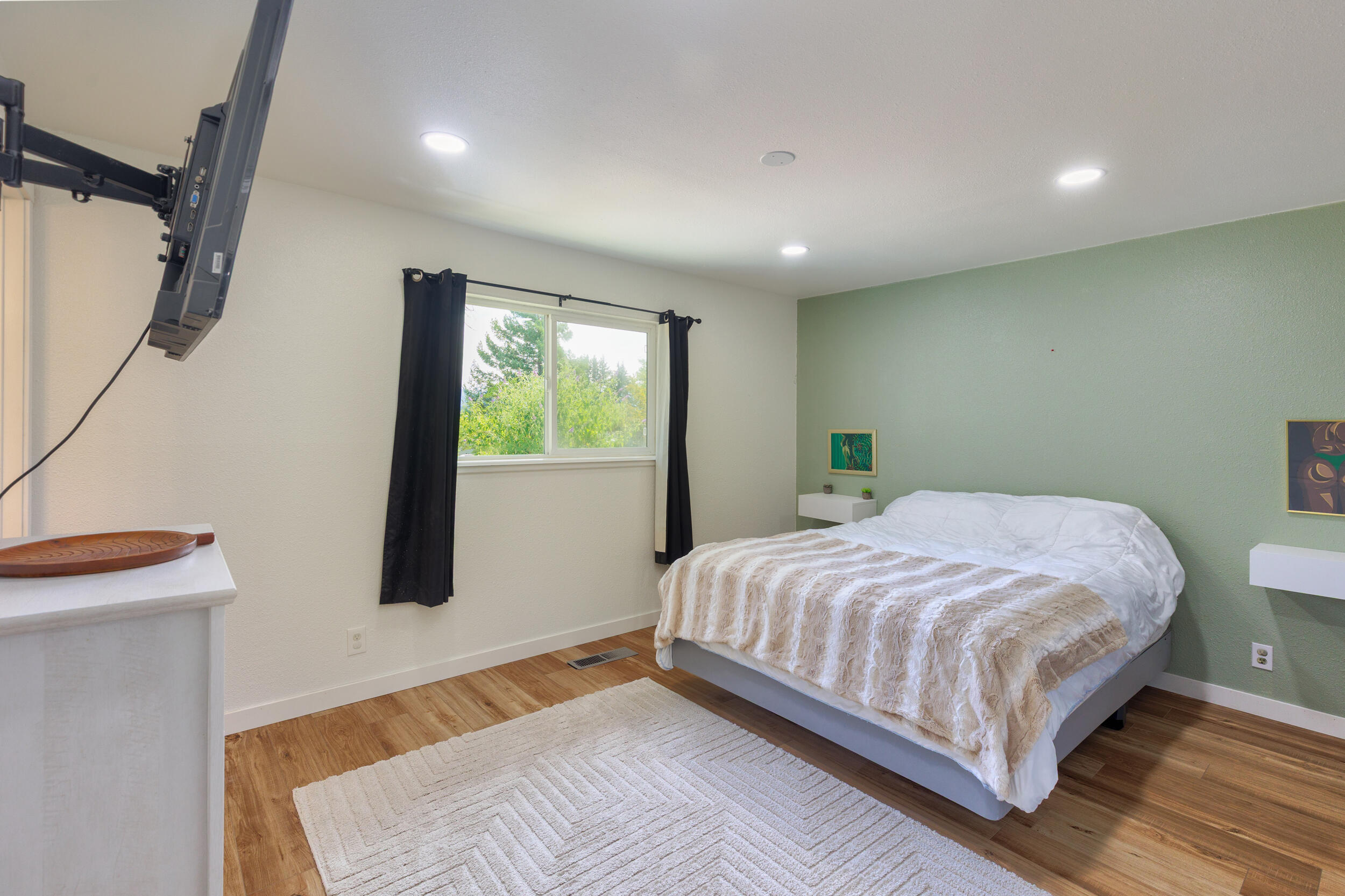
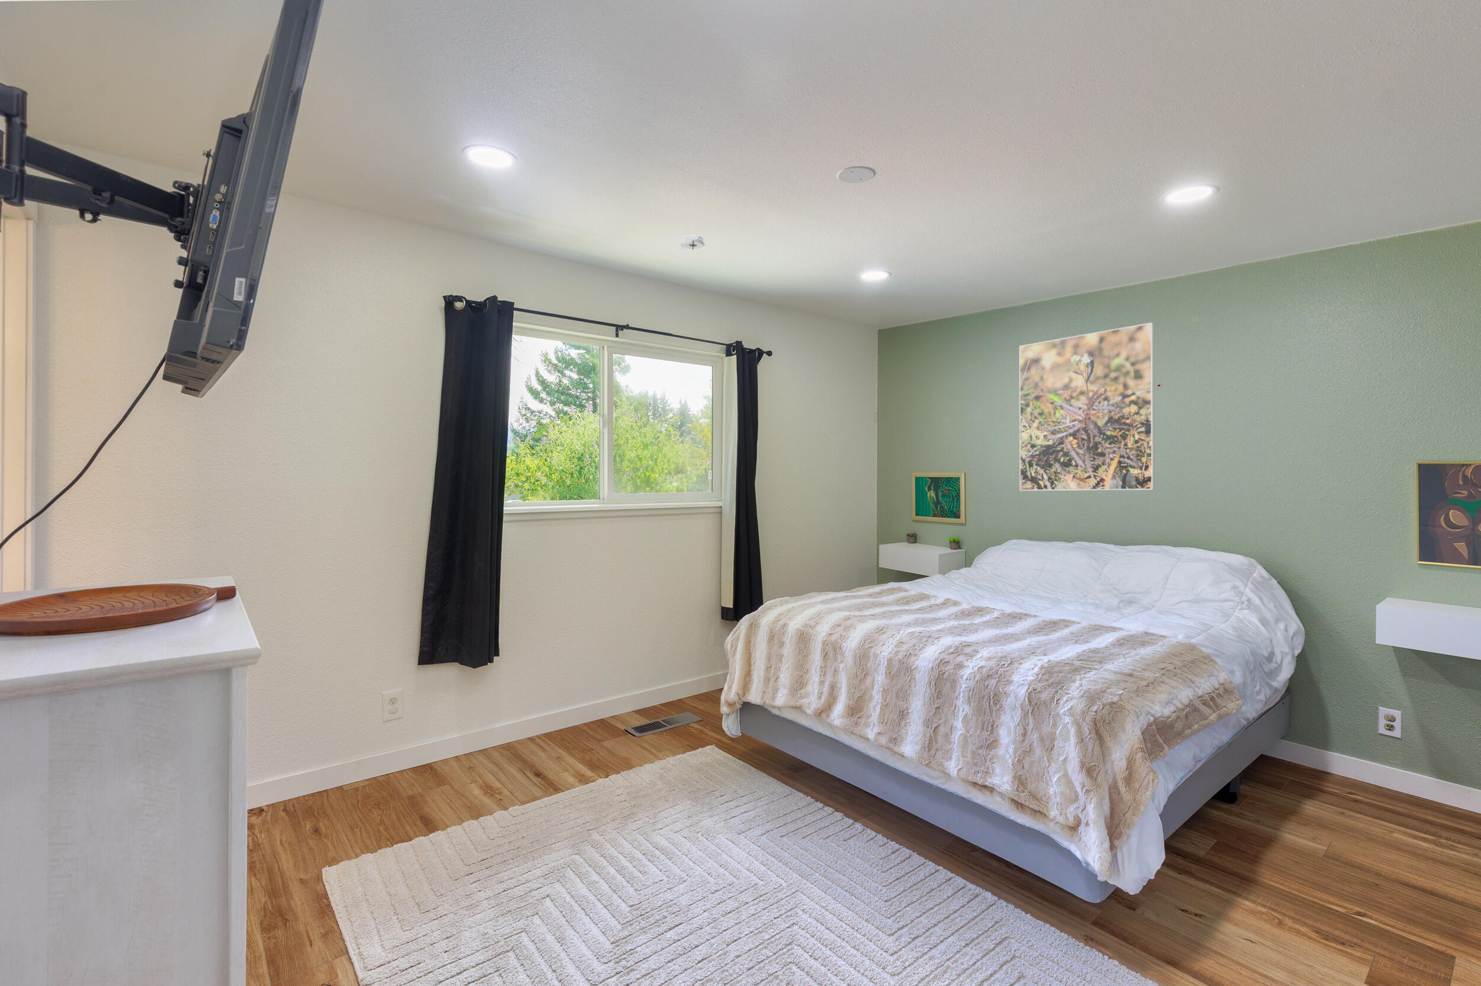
+ smoke detector [679,235,706,250]
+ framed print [1019,322,1155,491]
